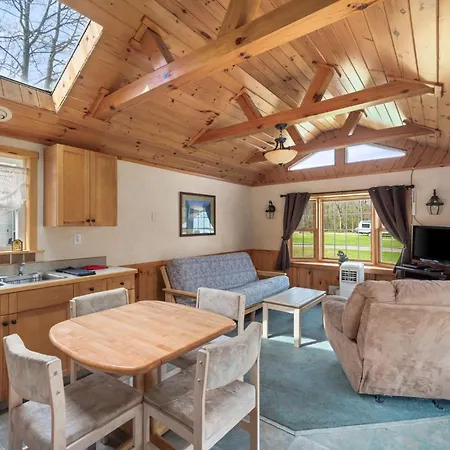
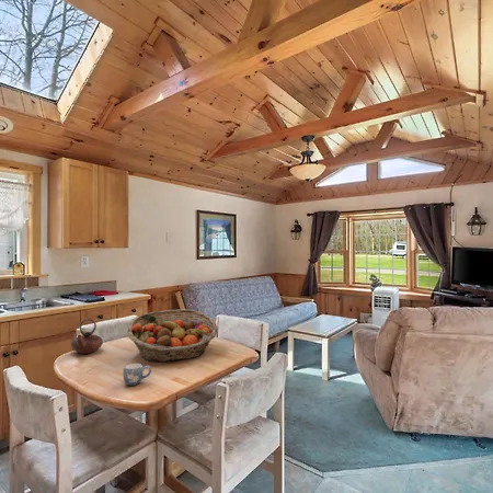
+ fruit basket [126,309,218,363]
+ teapot [70,318,104,355]
+ mug [122,363,152,387]
